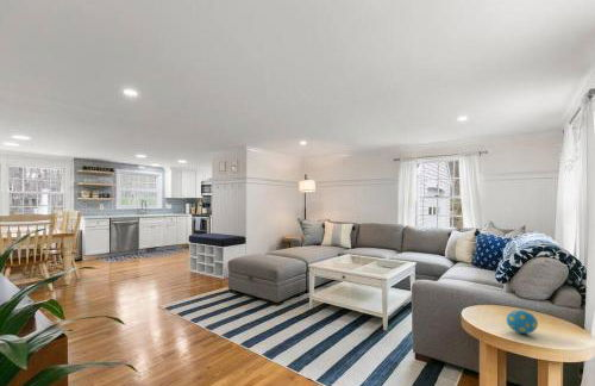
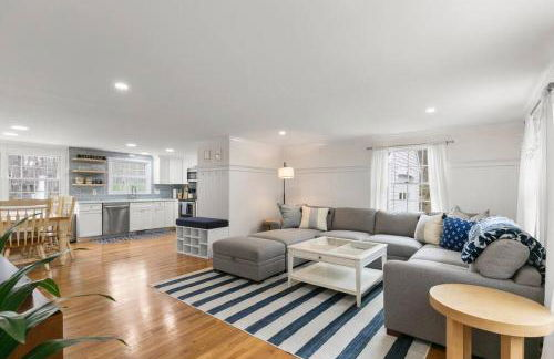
- decorative egg [506,309,539,335]
